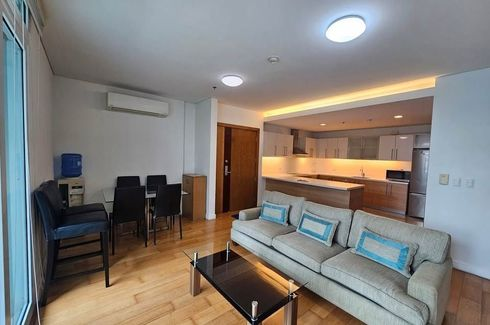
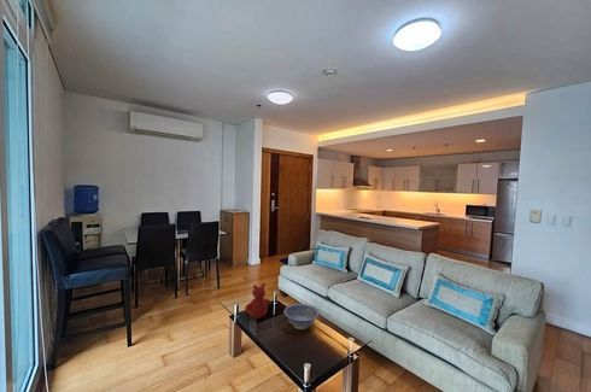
+ teddy bear [244,282,273,320]
+ decorative bowl [282,303,321,330]
